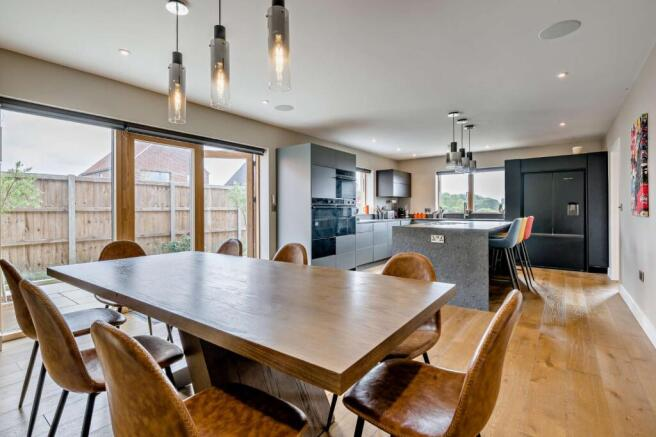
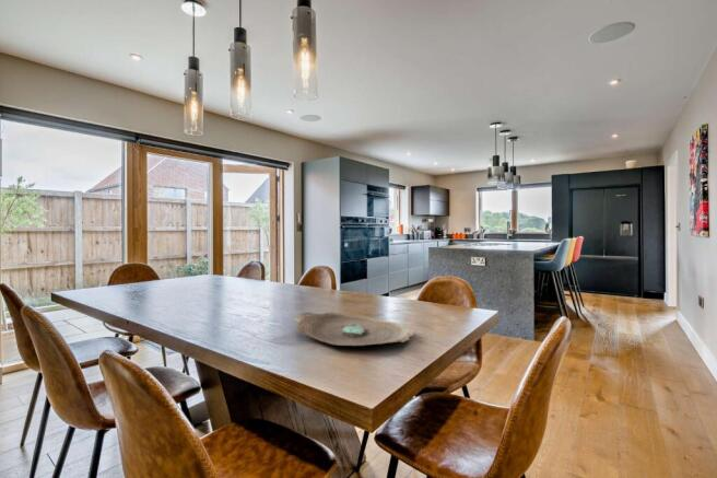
+ decorative bowl [293,312,415,347]
